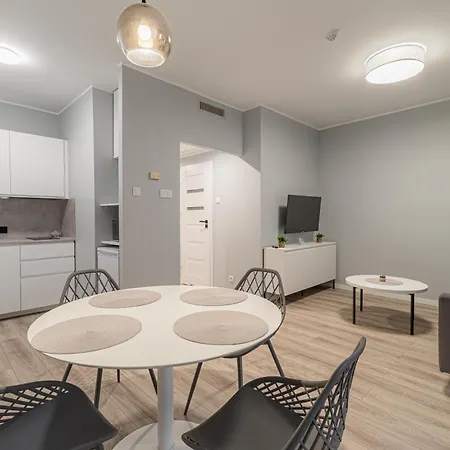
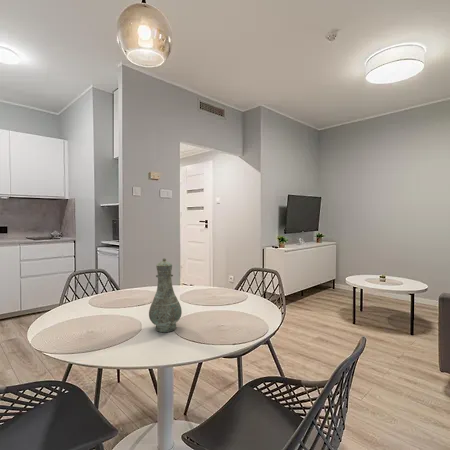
+ vase [148,257,183,333]
